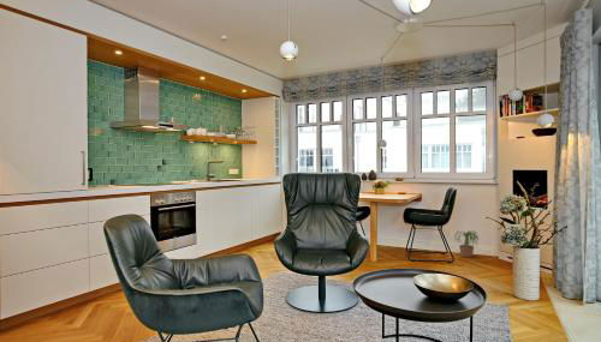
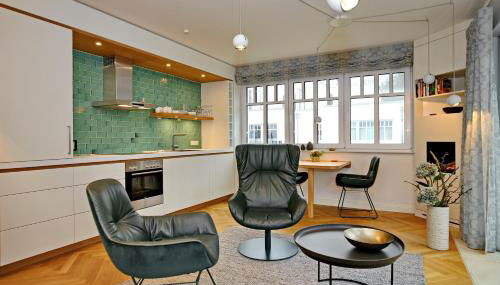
- potted plant [453,229,480,258]
